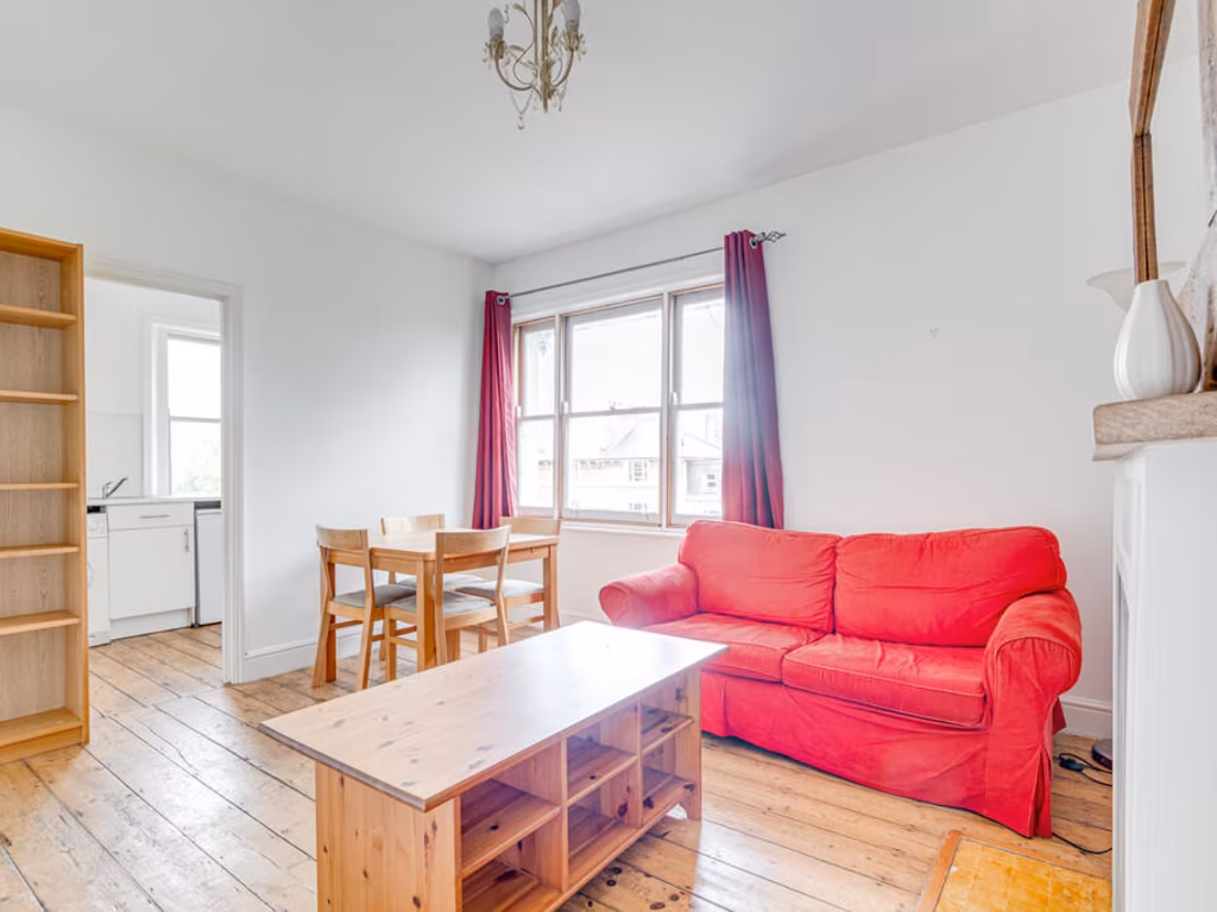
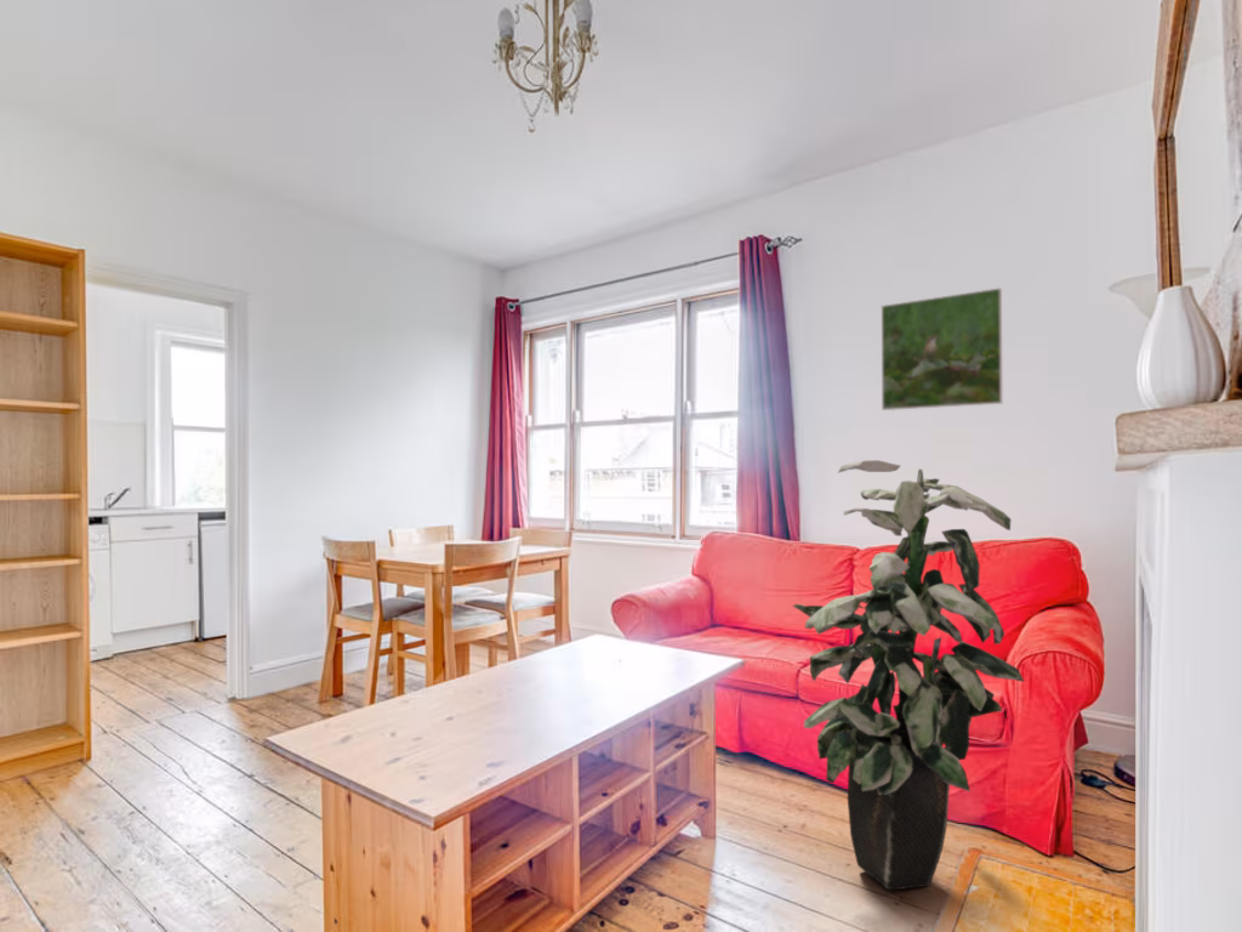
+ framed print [881,286,1003,411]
+ indoor plant [792,459,1025,891]
